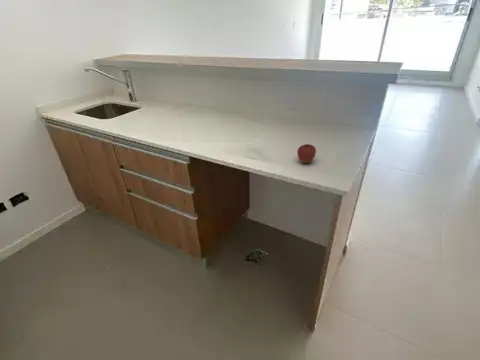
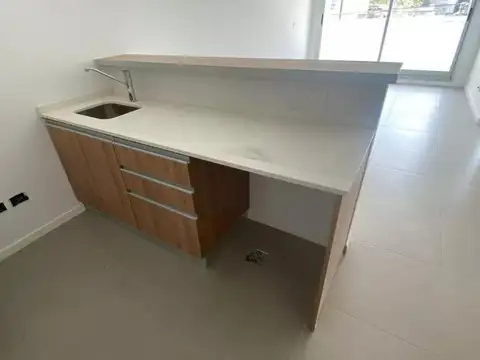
- fruit [296,143,317,164]
